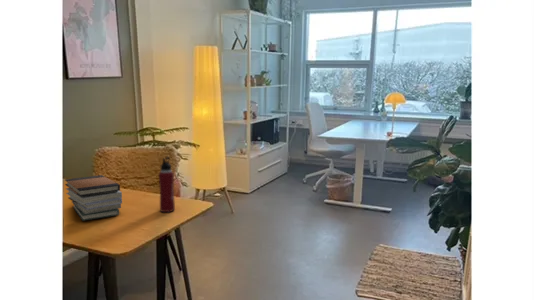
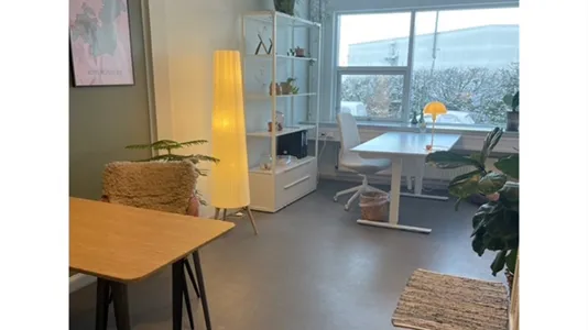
- book stack [64,174,123,222]
- water bottle [158,156,176,213]
